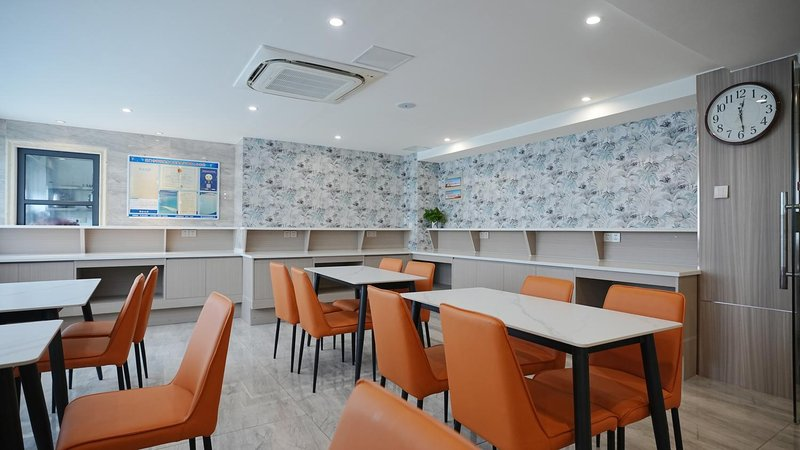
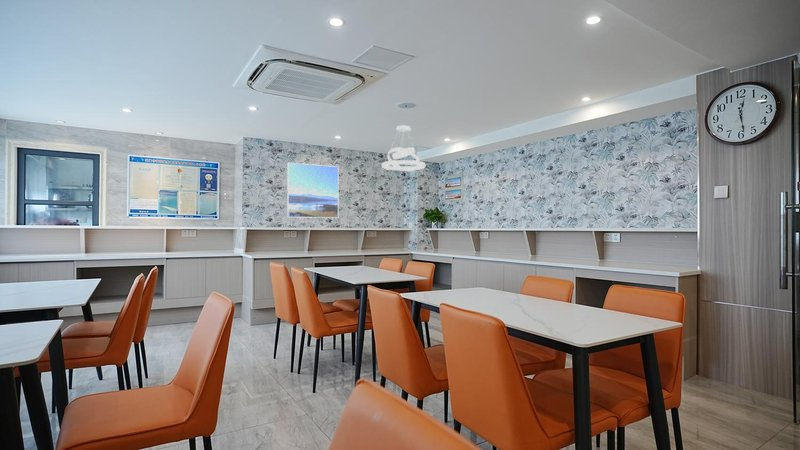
+ pendant light [381,125,426,172]
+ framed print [286,162,339,219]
